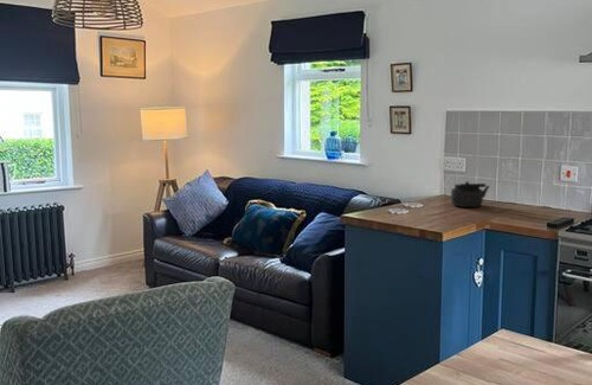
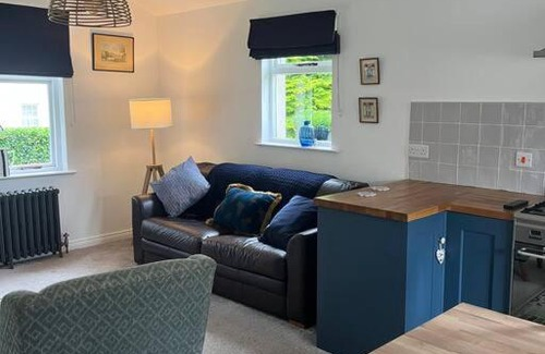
- kettle [450,180,491,208]
